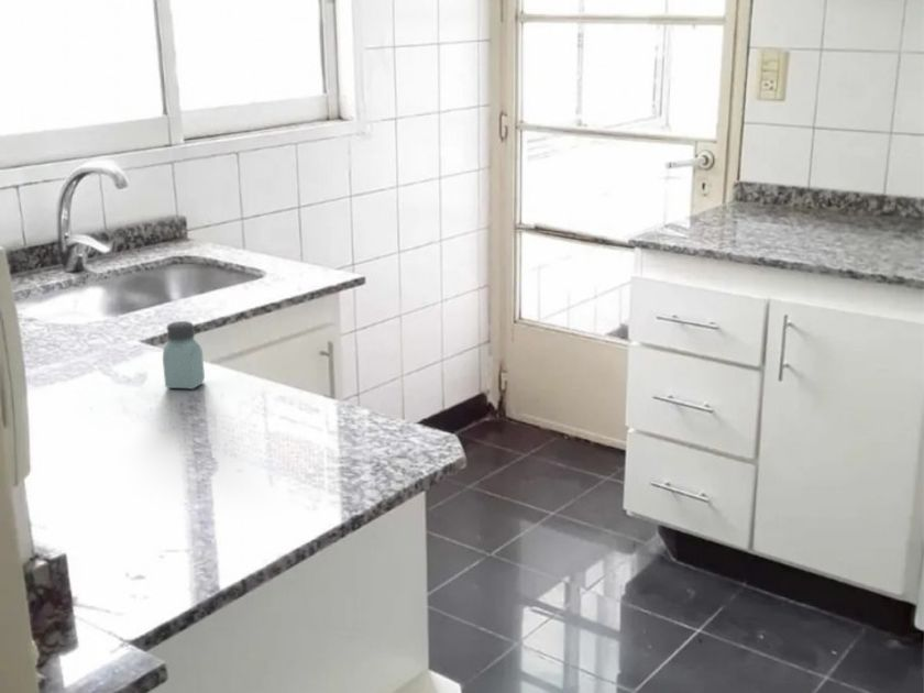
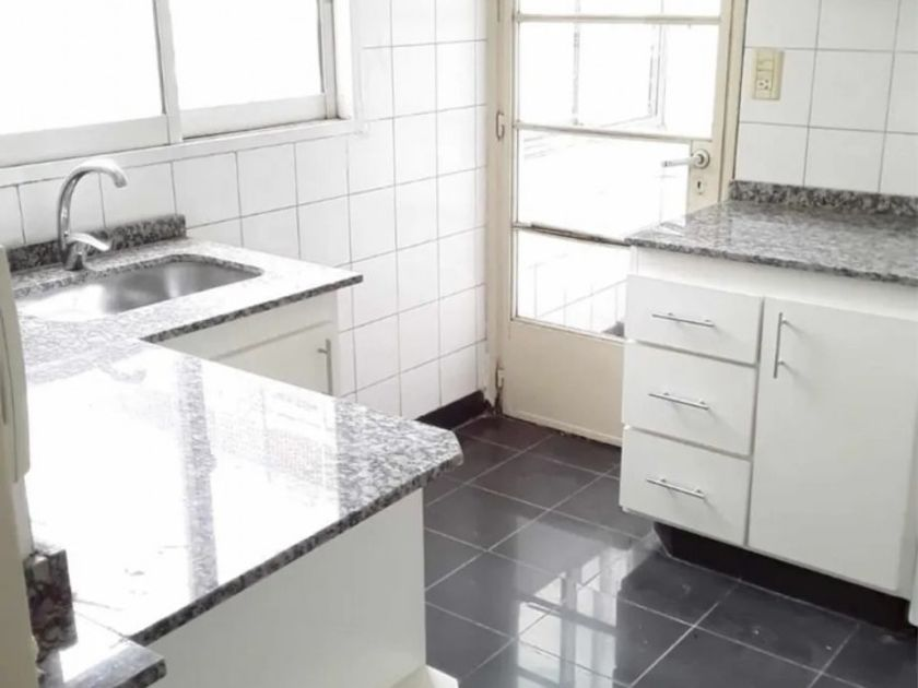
- saltshaker [162,320,206,391]
